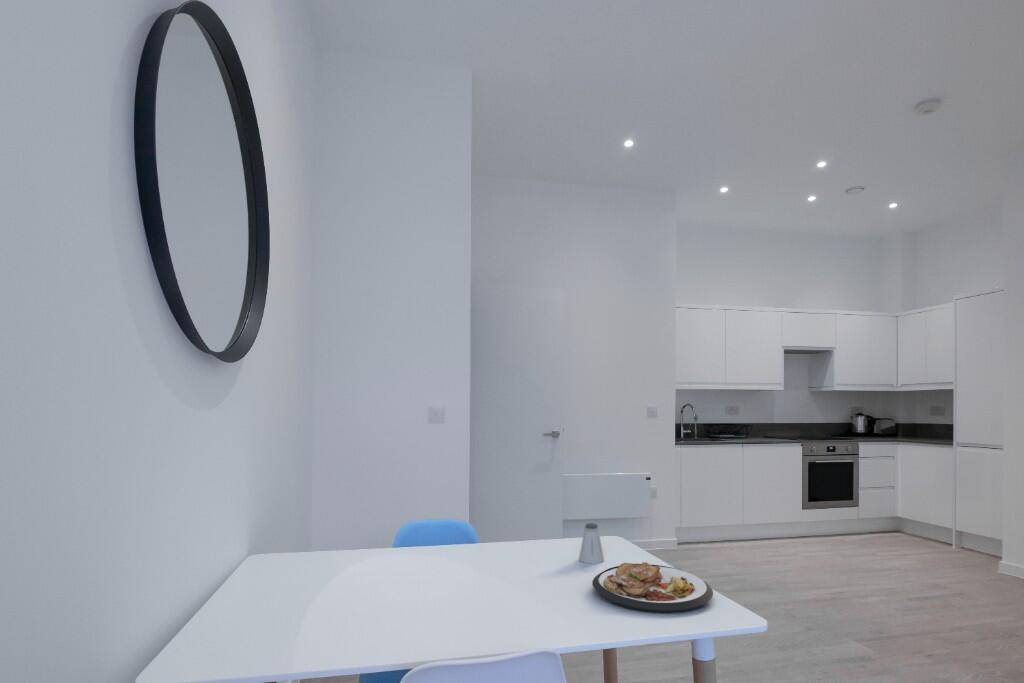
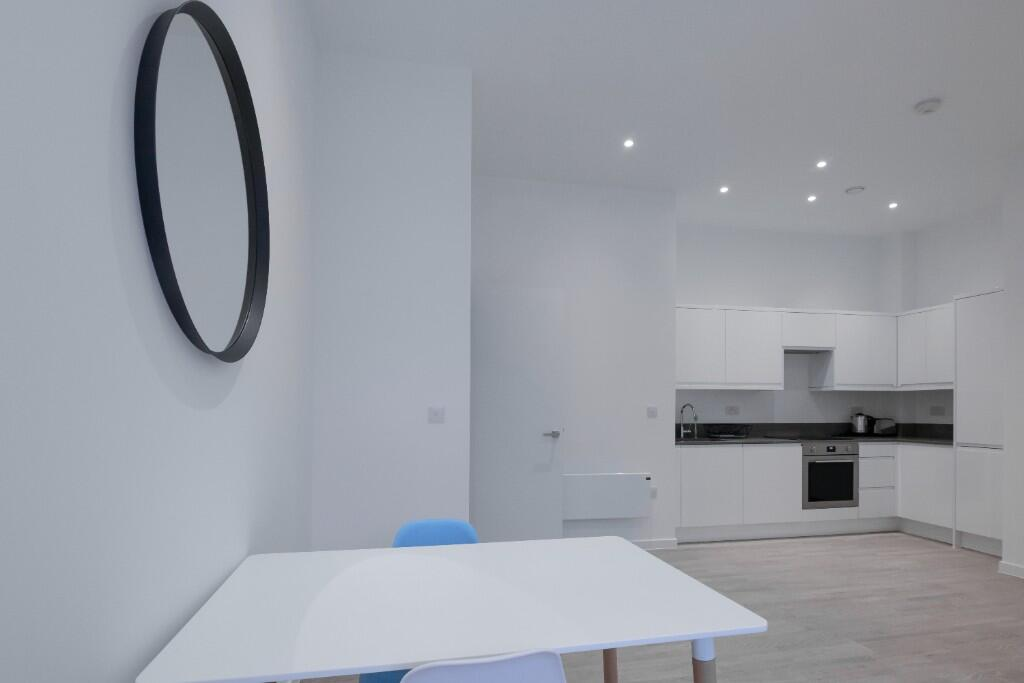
- plate [591,561,714,614]
- saltshaker [578,522,605,565]
